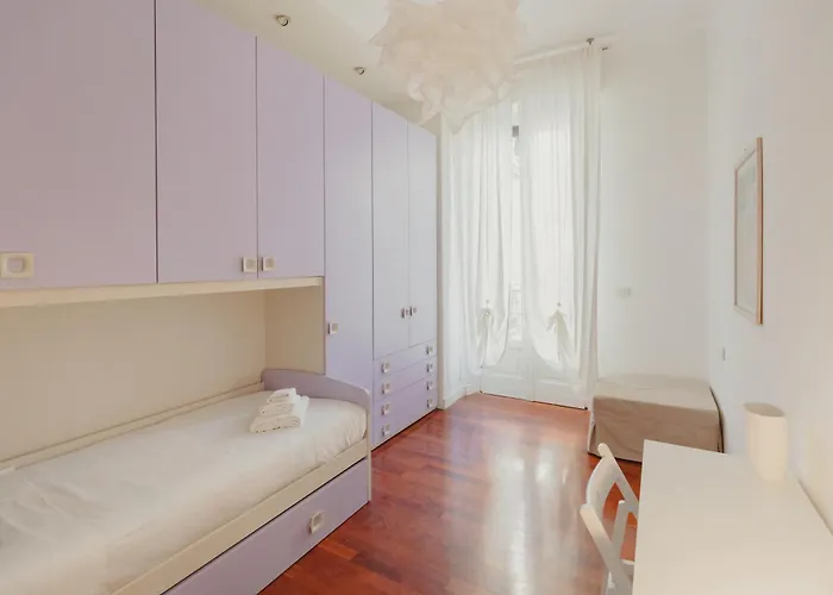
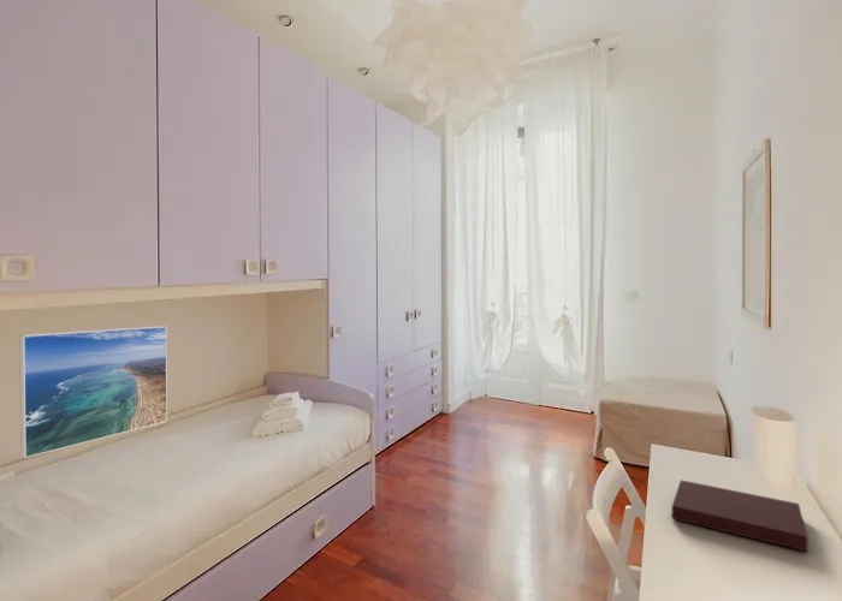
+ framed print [18,325,168,459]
+ notebook [671,478,810,553]
